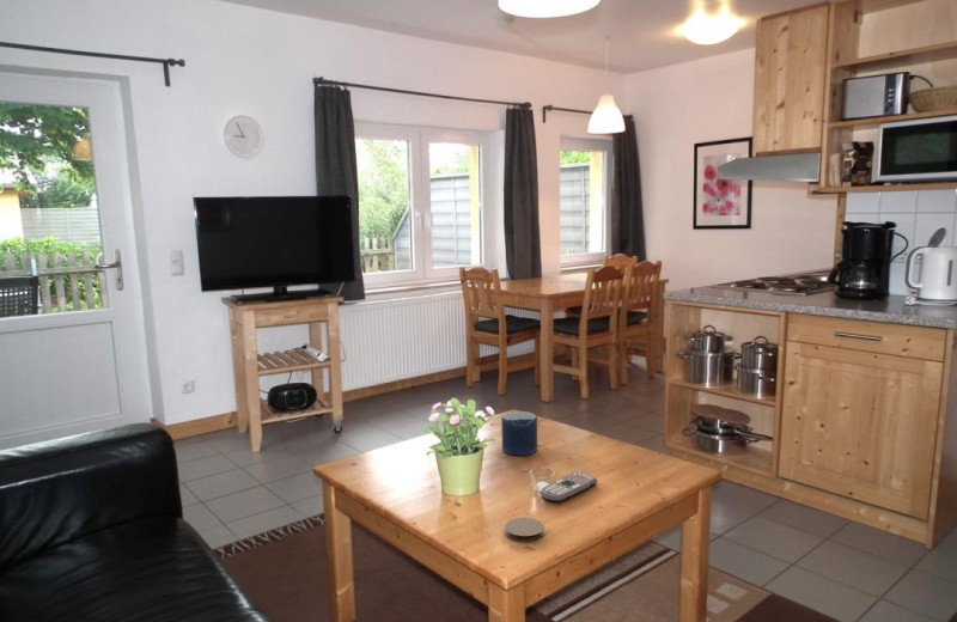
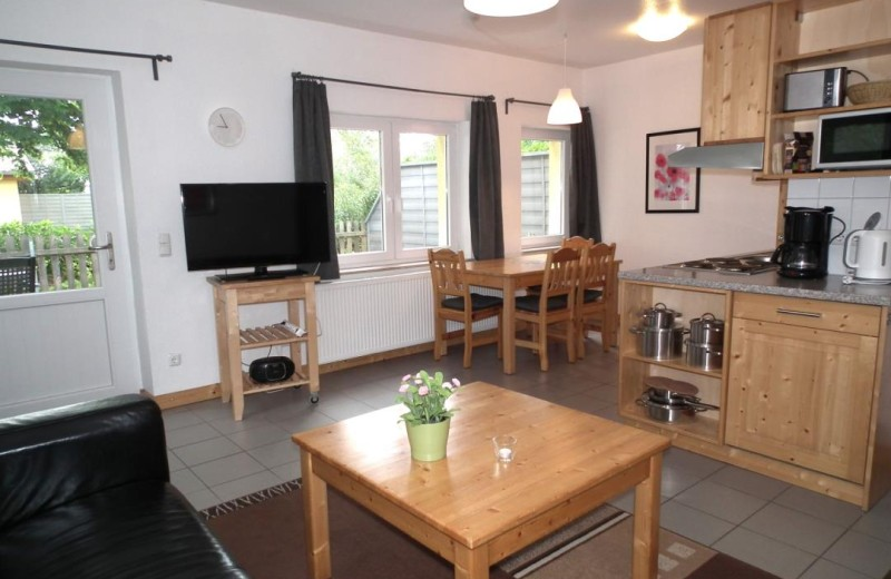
- remote control [538,470,598,504]
- candle [500,410,538,457]
- coaster [504,517,545,542]
